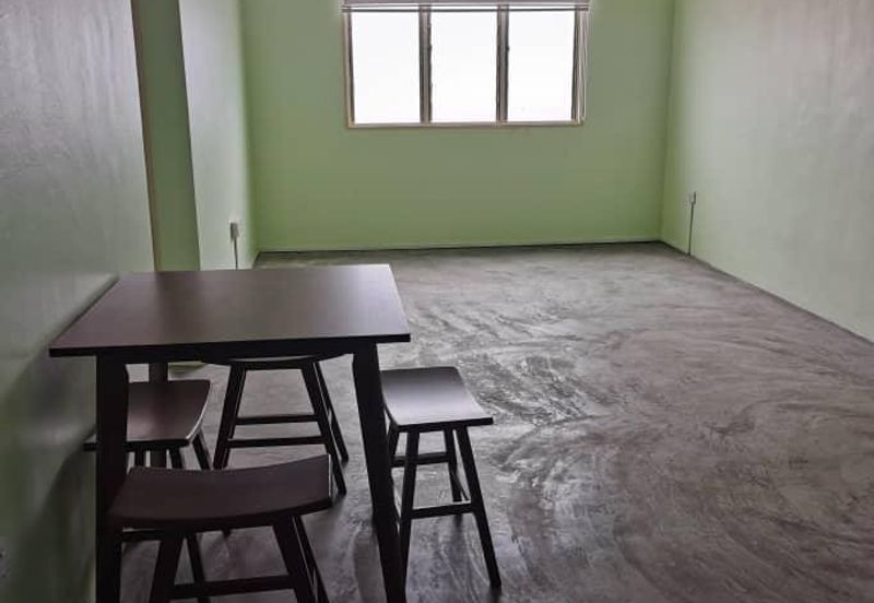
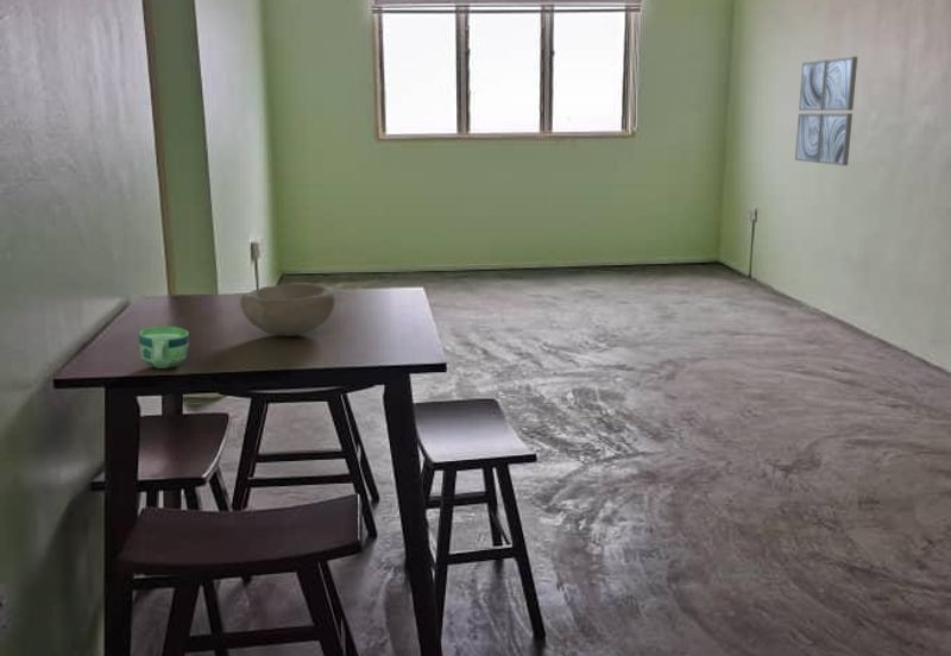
+ wall art [794,56,858,166]
+ bowl [239,282,336,338]
+ cup [138,326,190,370]
